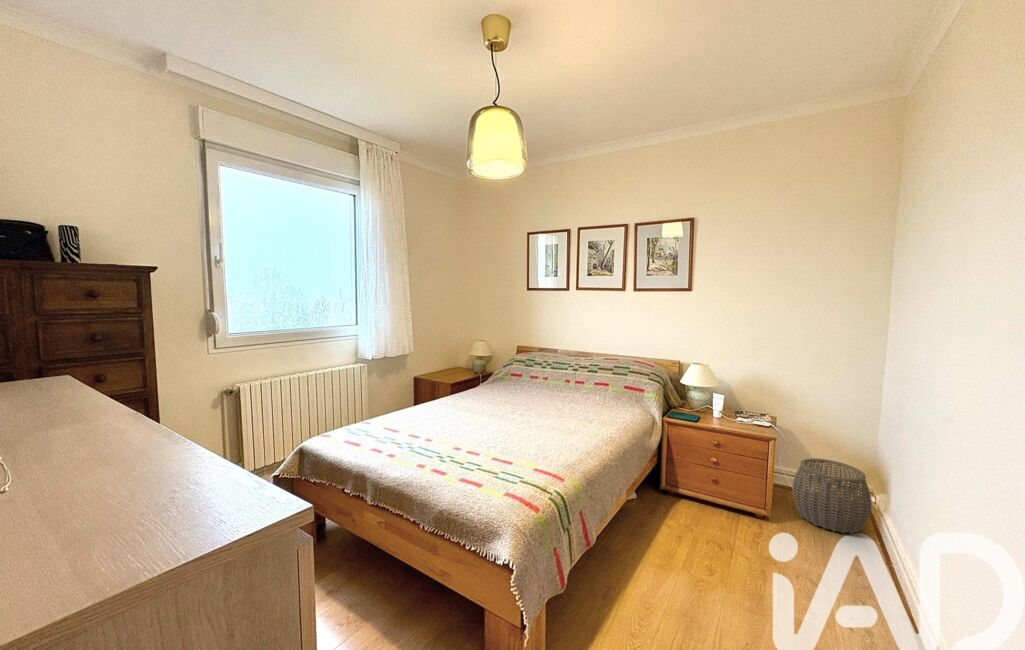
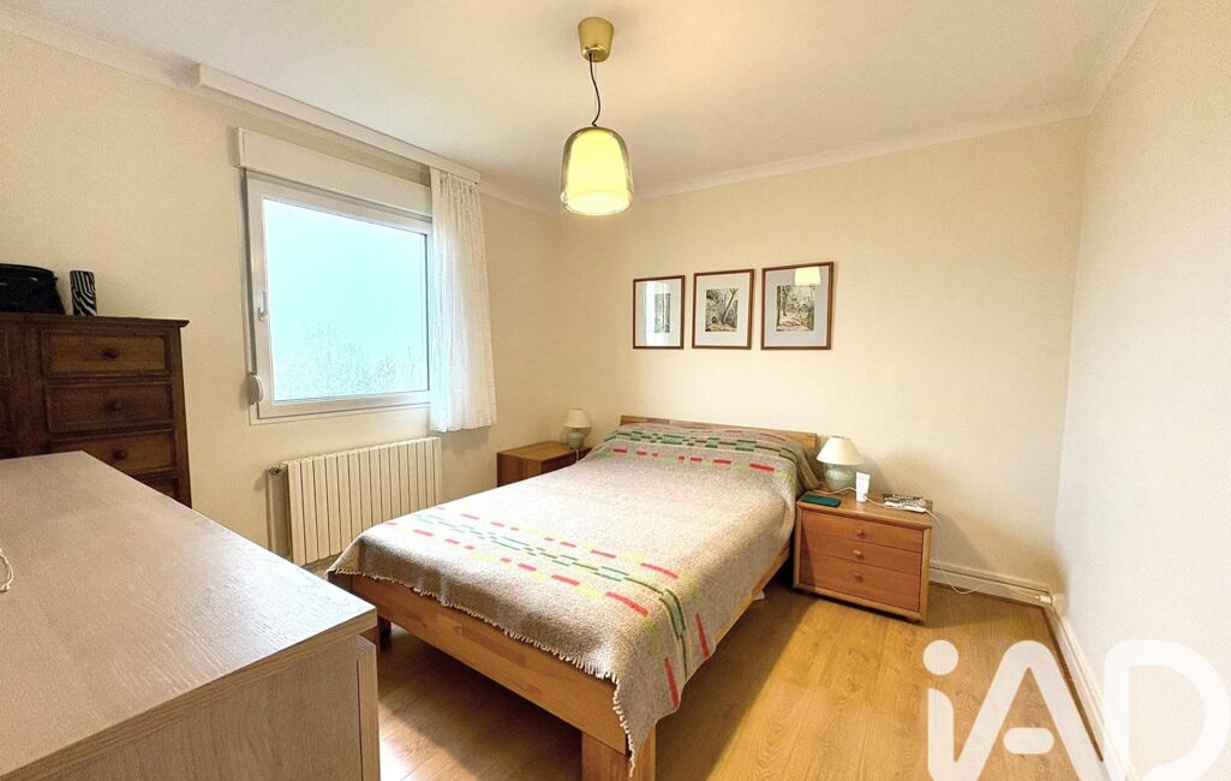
- woven basket [791,457,873,535]
